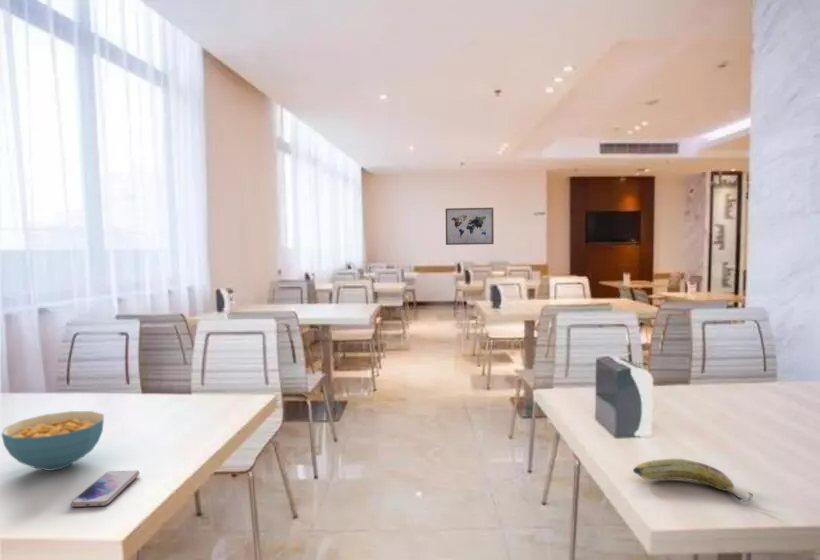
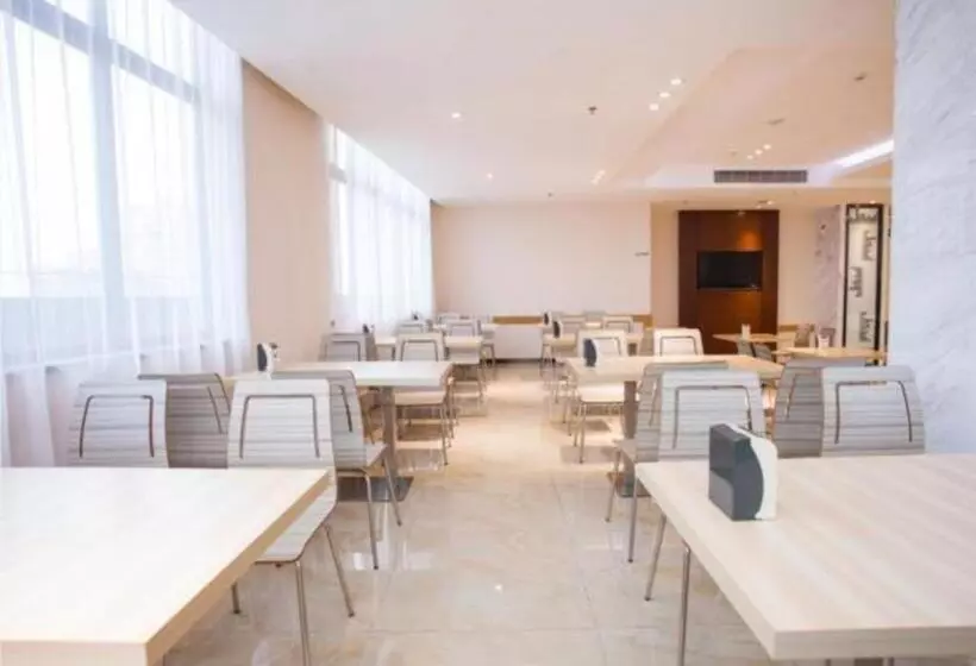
- cereal bowl [1,410,105,472]
- wall art [445,207,495,246]
- fruit [632,457,754,503]
- smartphone [69,470,140,508]
